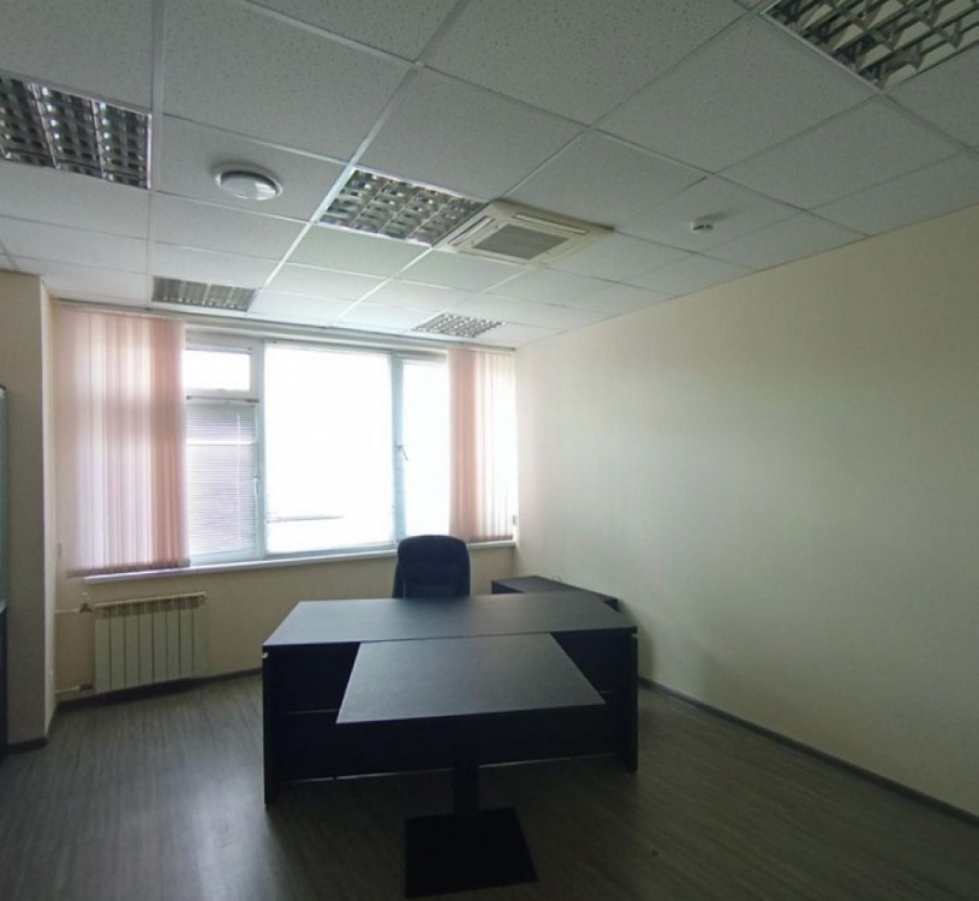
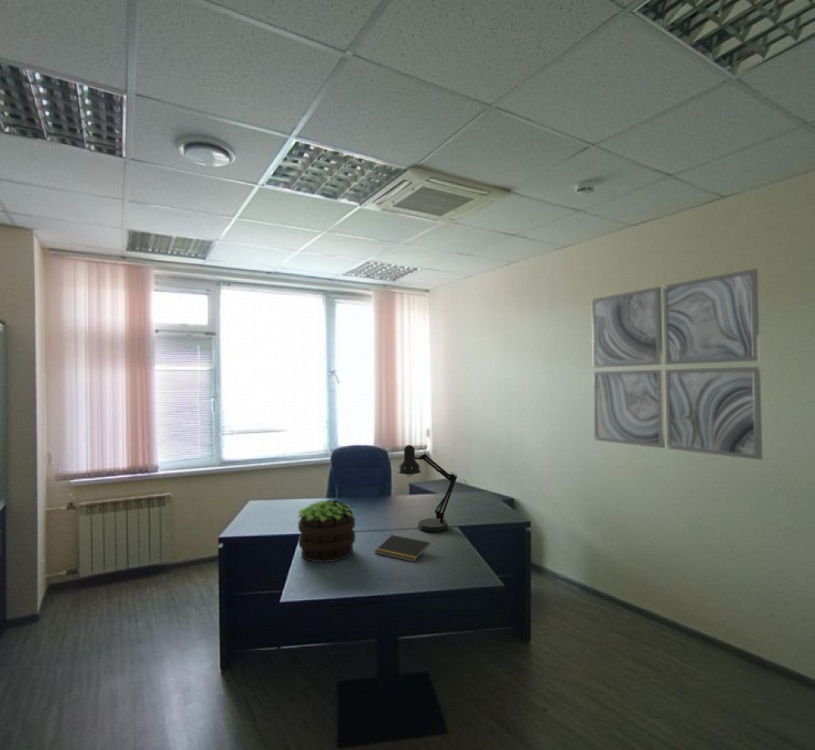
+ potted plant [297,499,356,563]
+ wall art [591,268,763,461]
+ desk lamp [397,444,458,534]
+ notepad [374,534,431,563]
